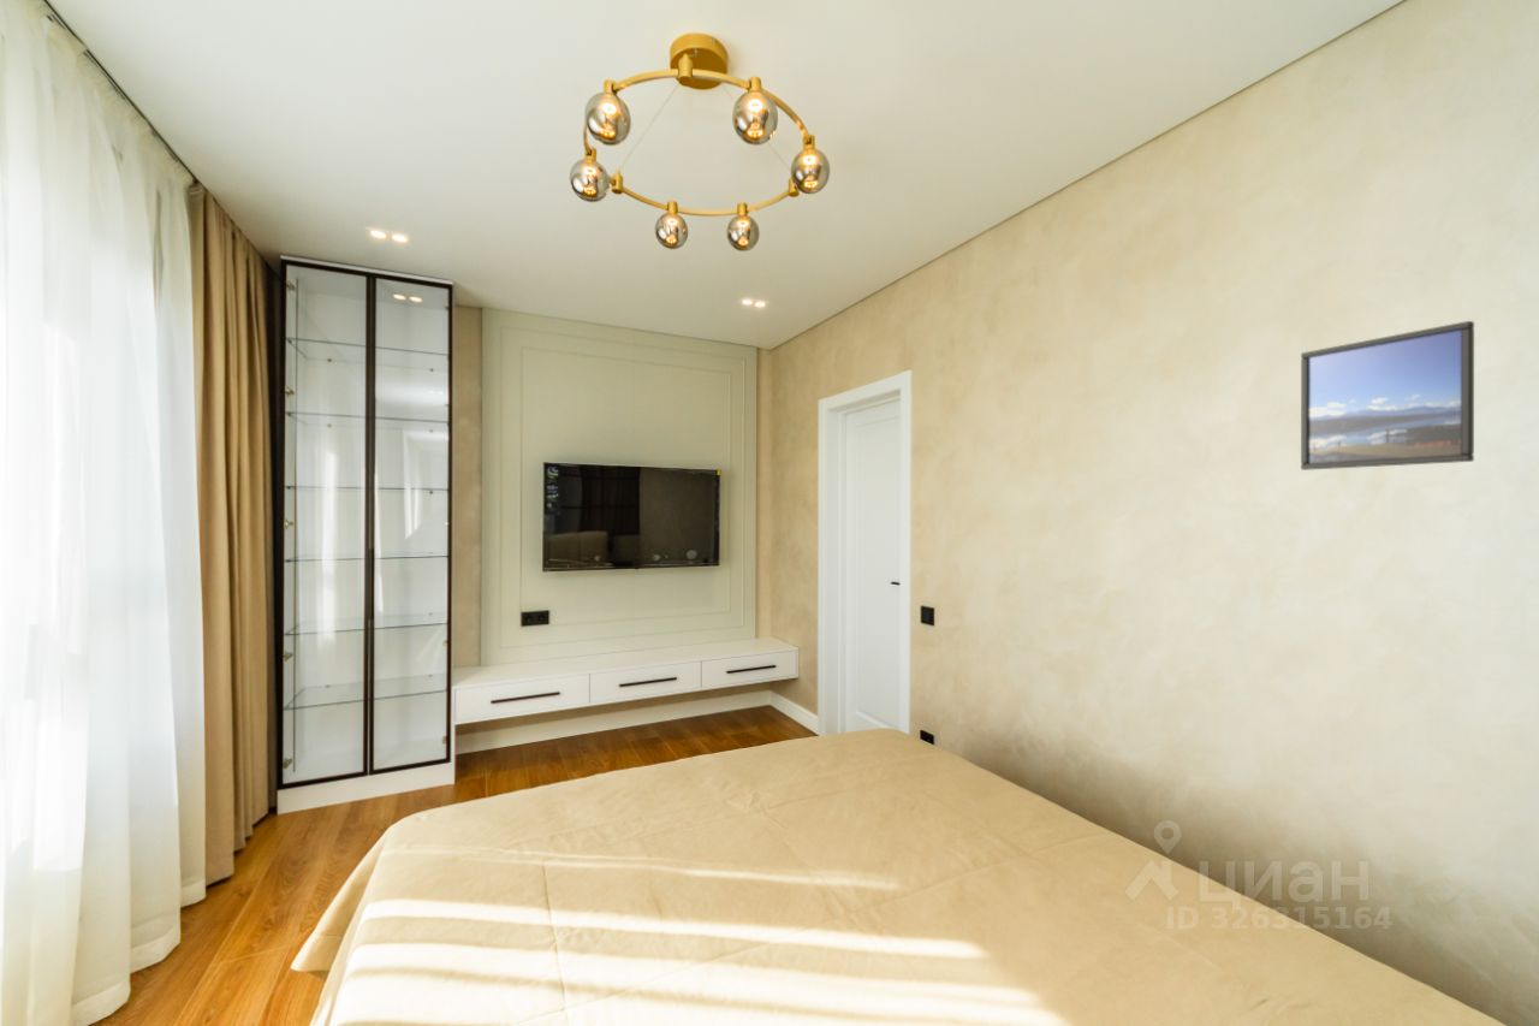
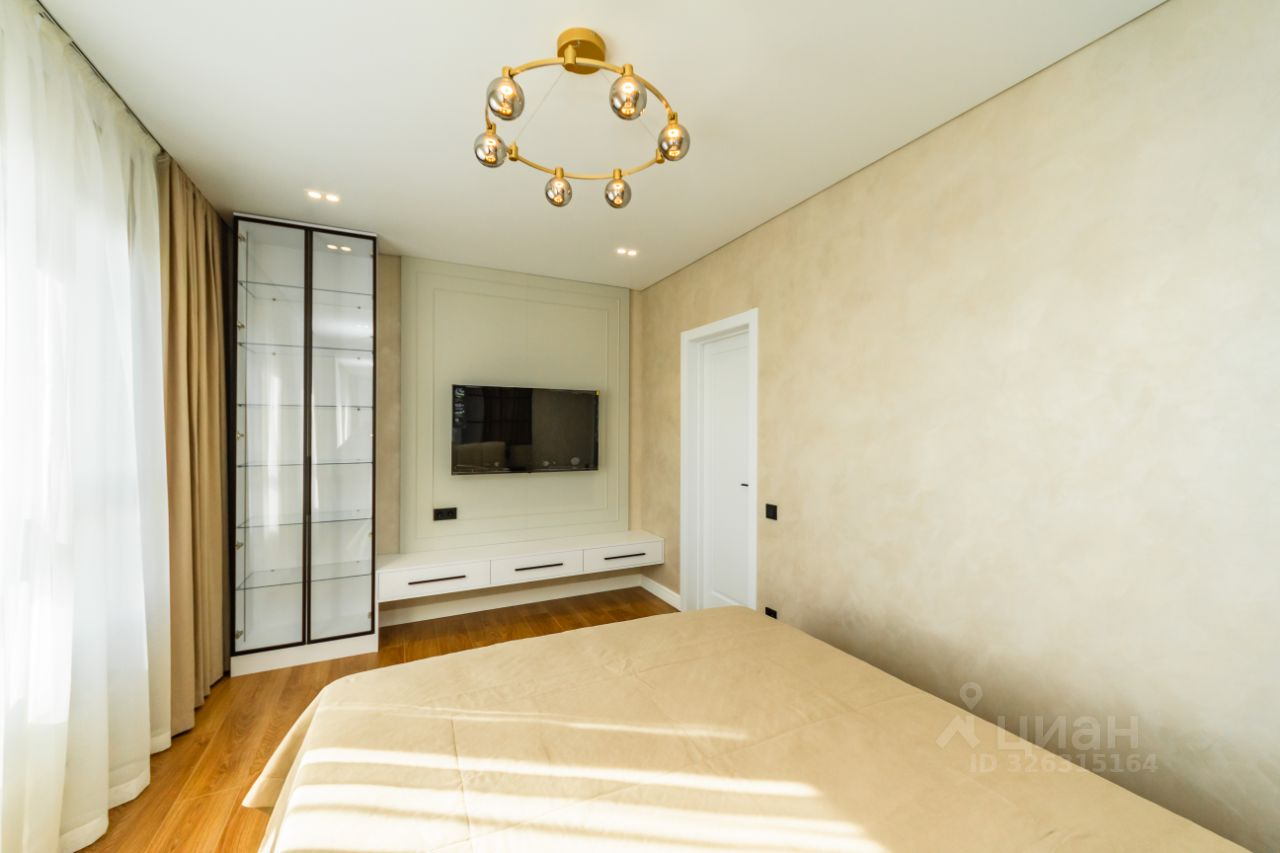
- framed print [1300,320,1475,472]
